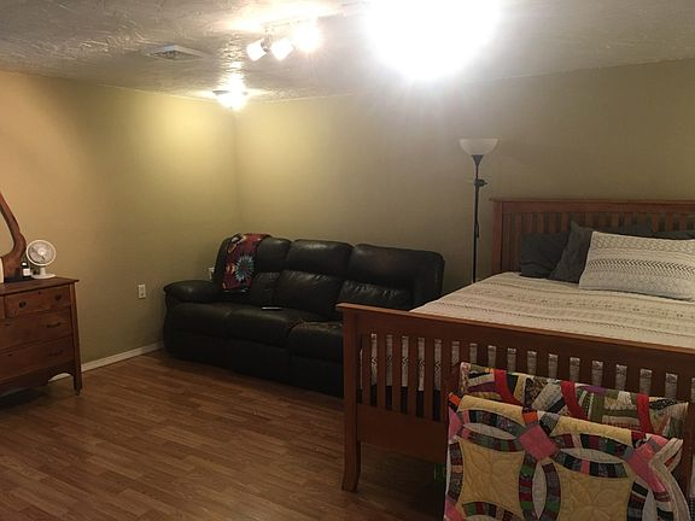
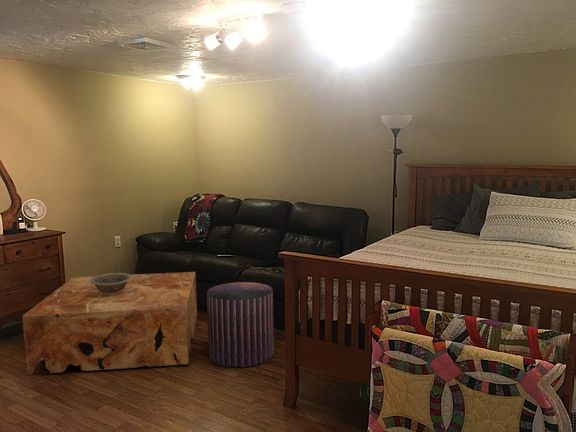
+ coffee table [21,271,198,376]
+ pouf [206,281,275,368]
+ decorative bowl [90,272,132,295]
